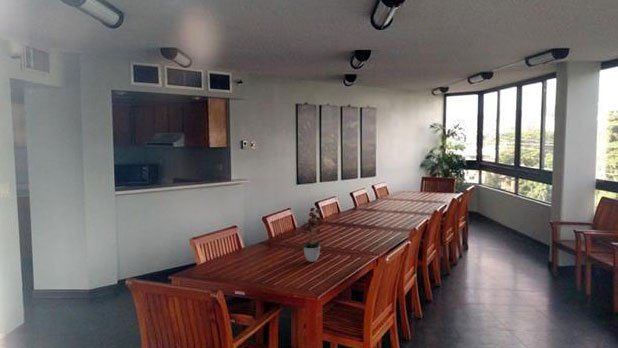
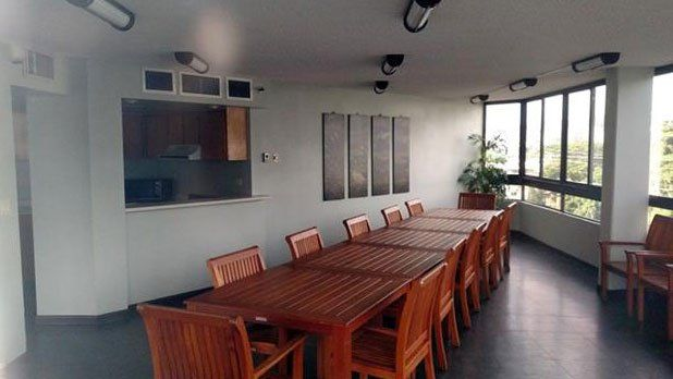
- flower arrangement [299,207,324,263]
